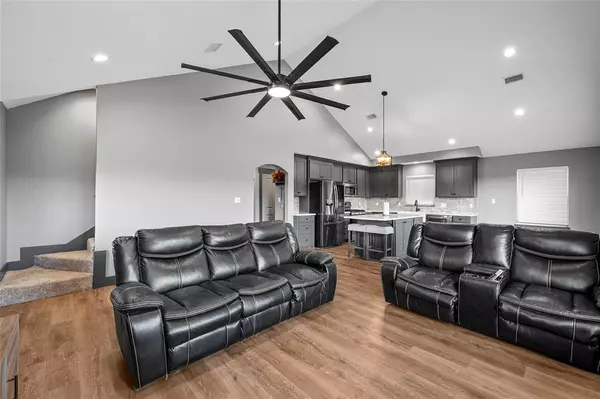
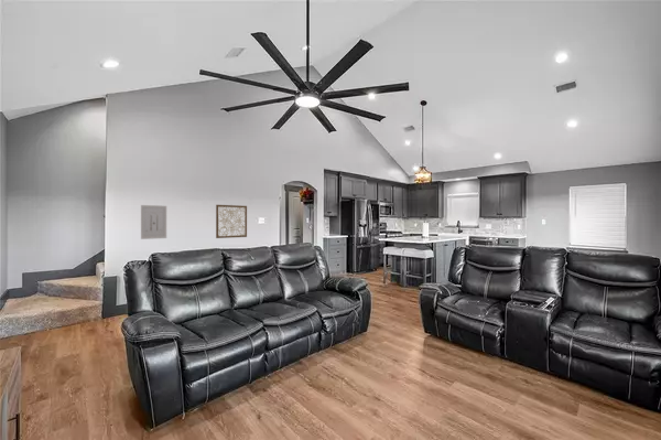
+ wall art [140,204,167,240]
+ wall art [215,204,248,239]
